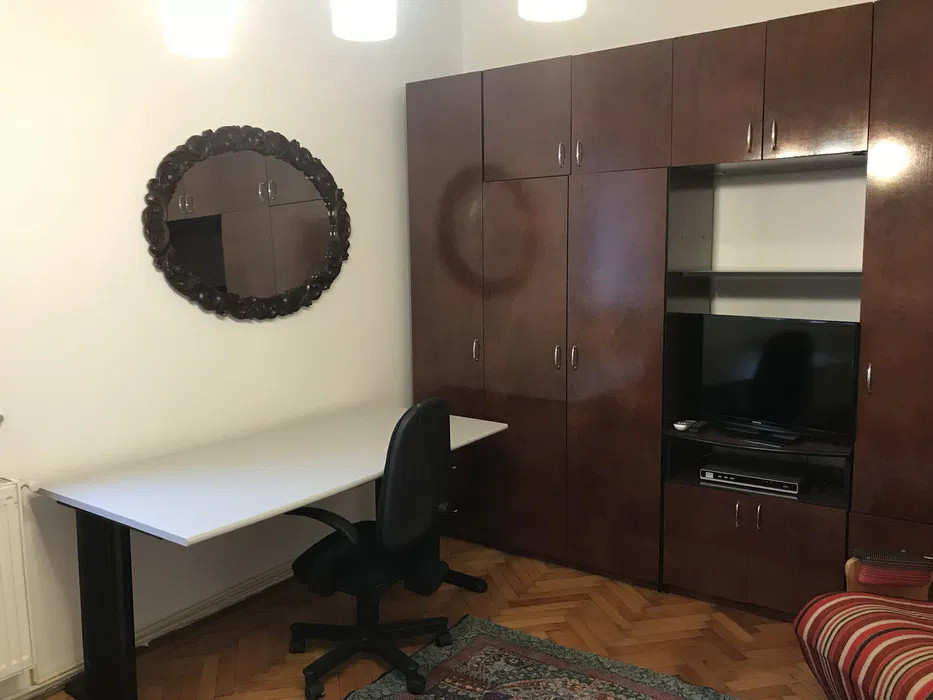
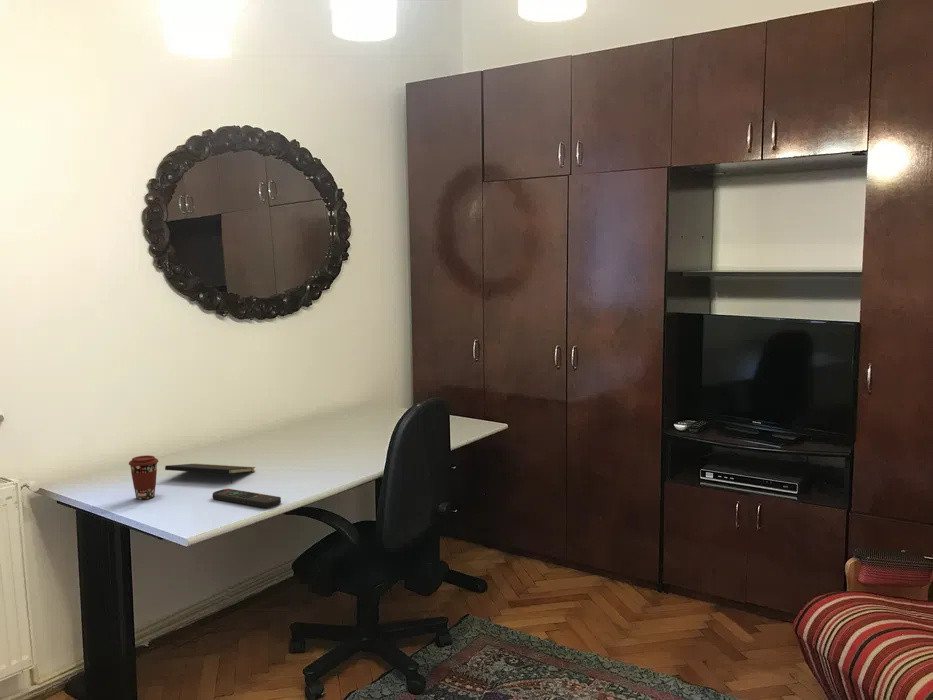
+ notepad [164,463,256,484]
+ remote control [212,488,282,509]
+ coffee cup [128,454,159,500]
